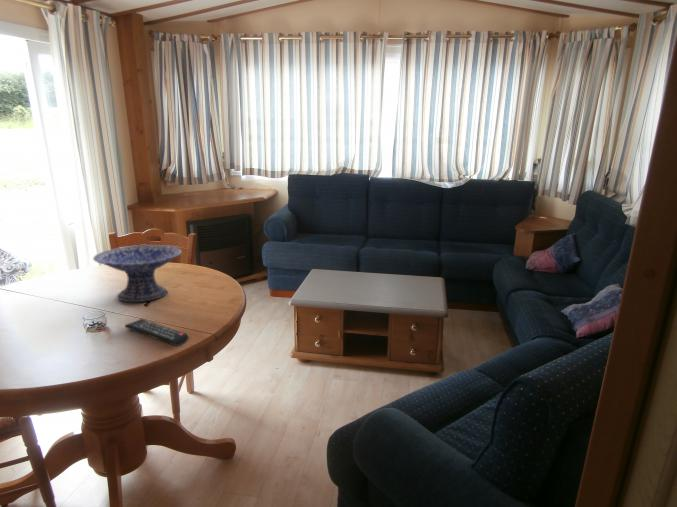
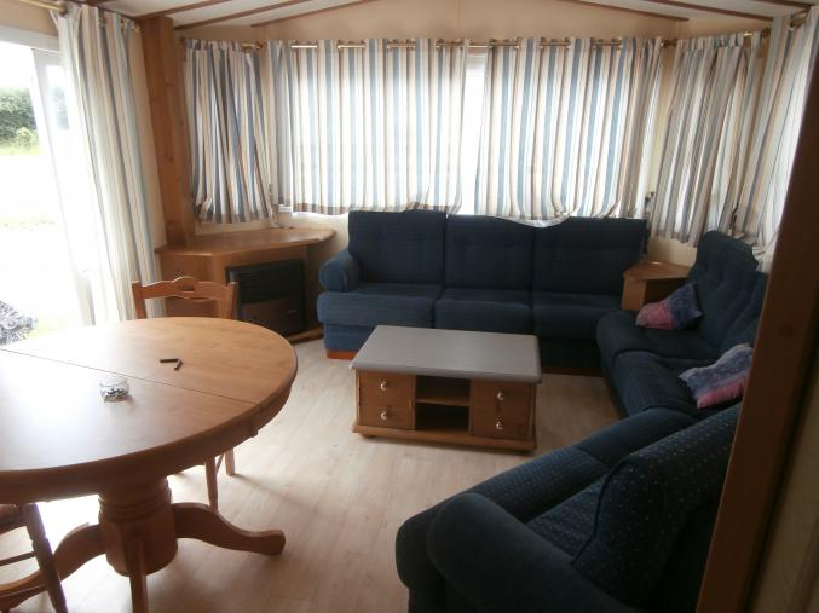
- remote control [124,318,190,347]
- decorative bowl [92,244,183,303]
